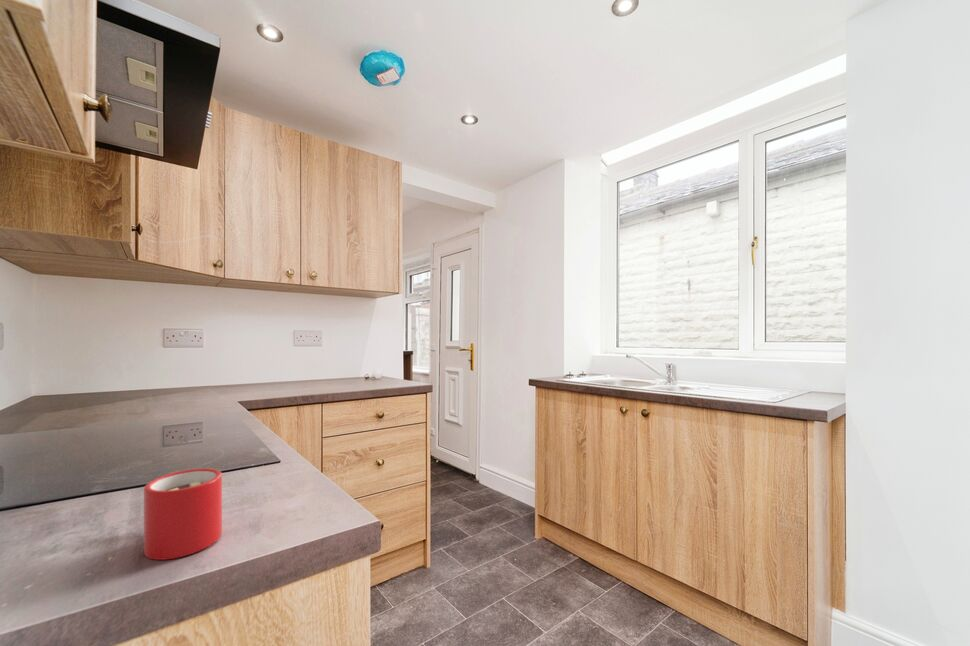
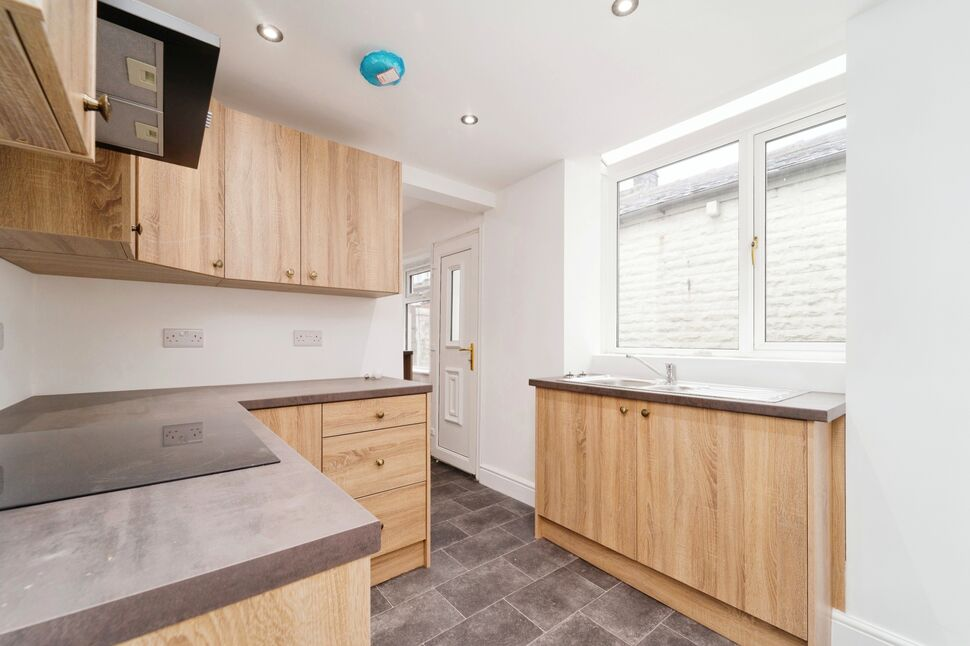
- mug [143,467,223,561]
